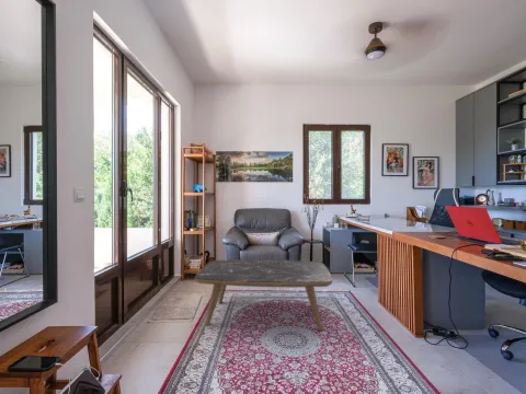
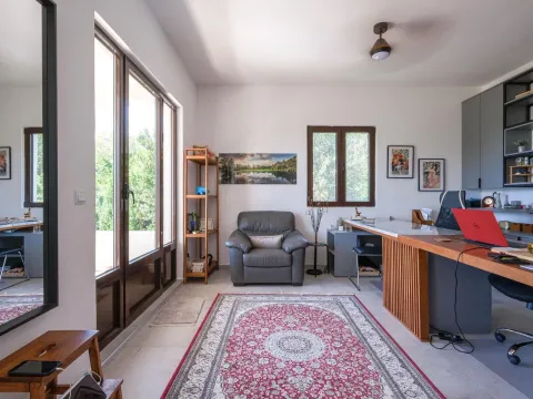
- coffee table [194,258,333,332]
